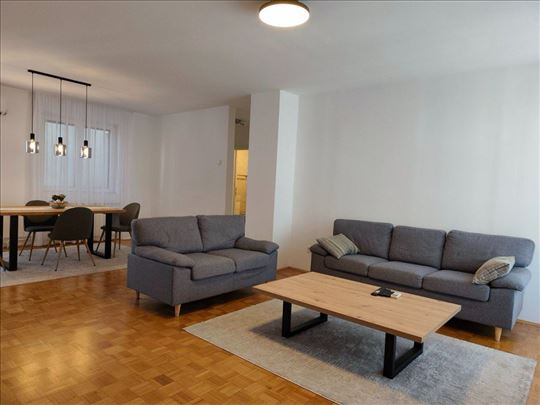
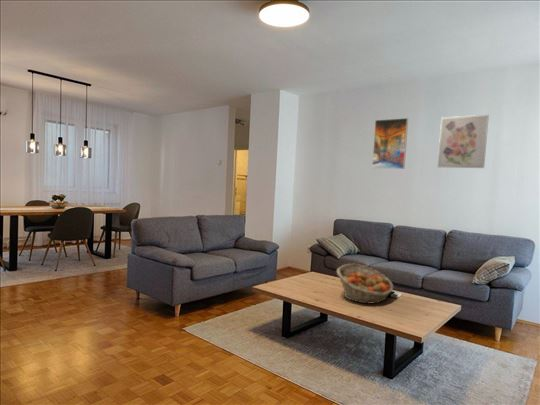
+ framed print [371,117,409,170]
+ wall art [437,114,490,169]
+ fruit basket [336,263,394,305]
